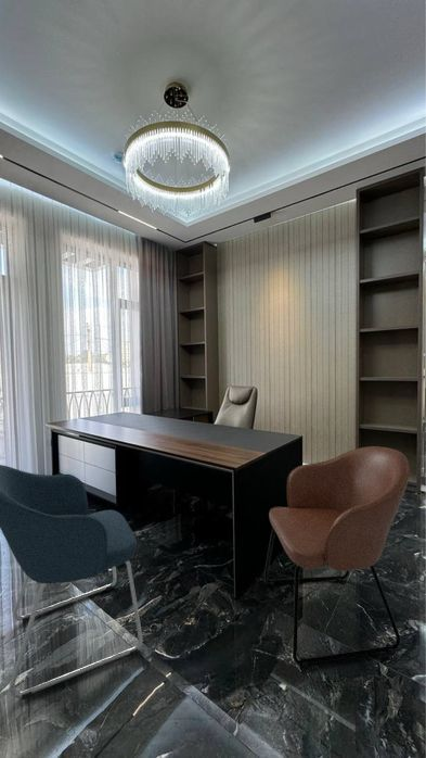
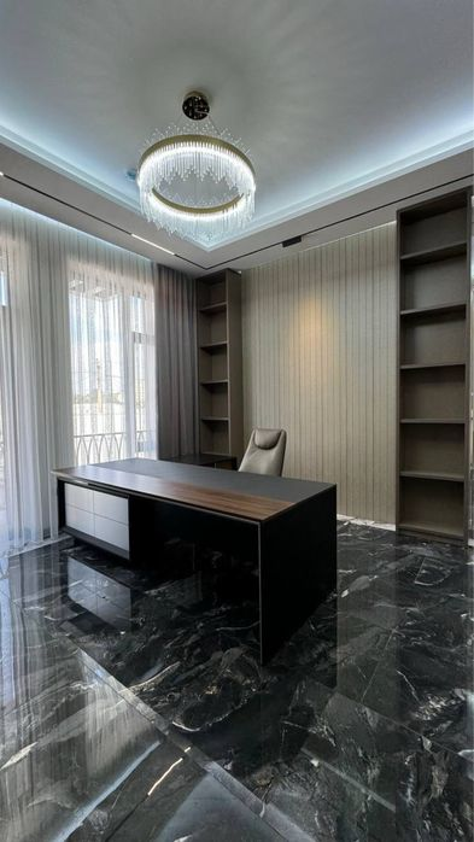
- chair [263,445,411,669]
- chair [0,464,144,700]
